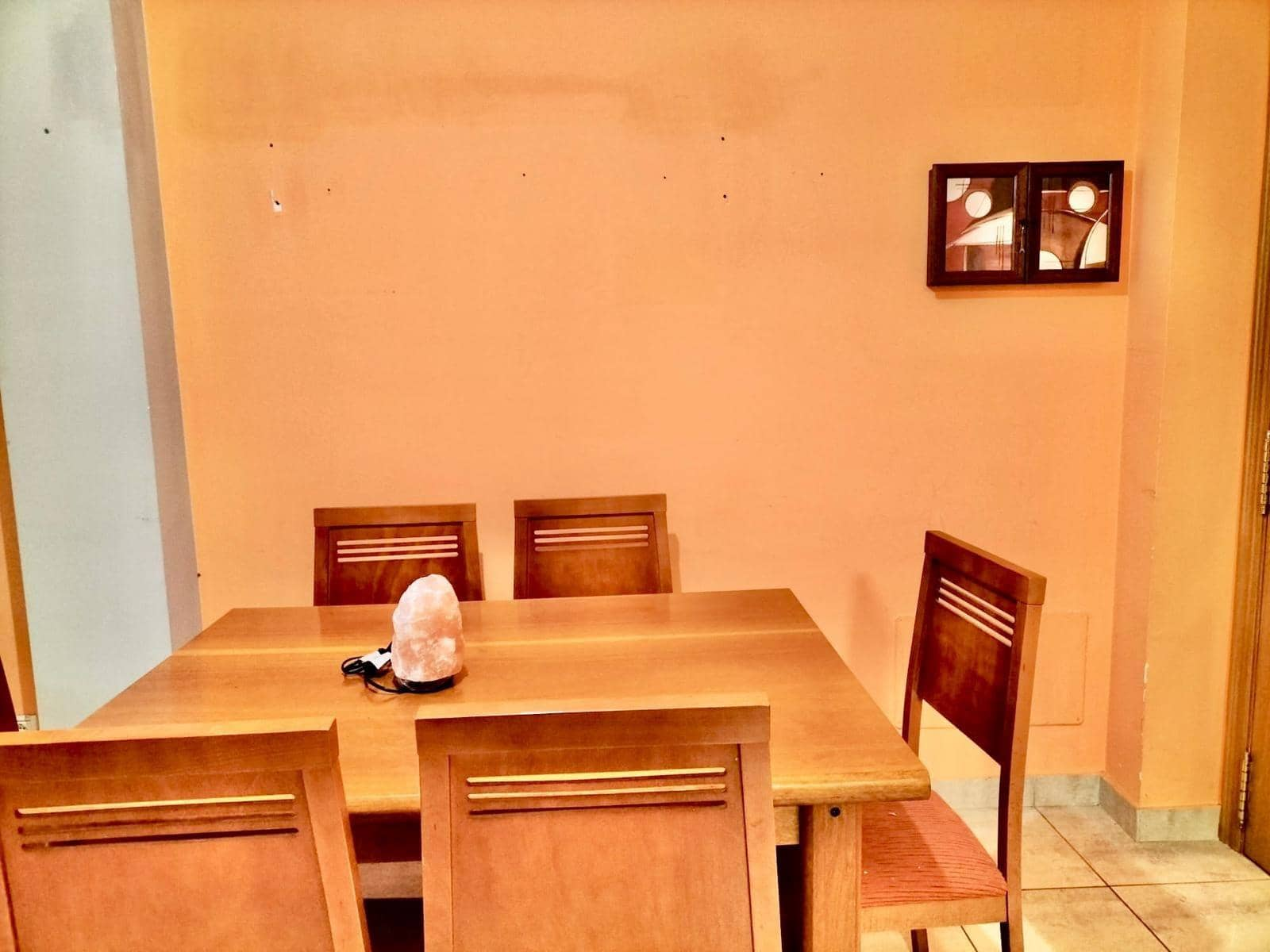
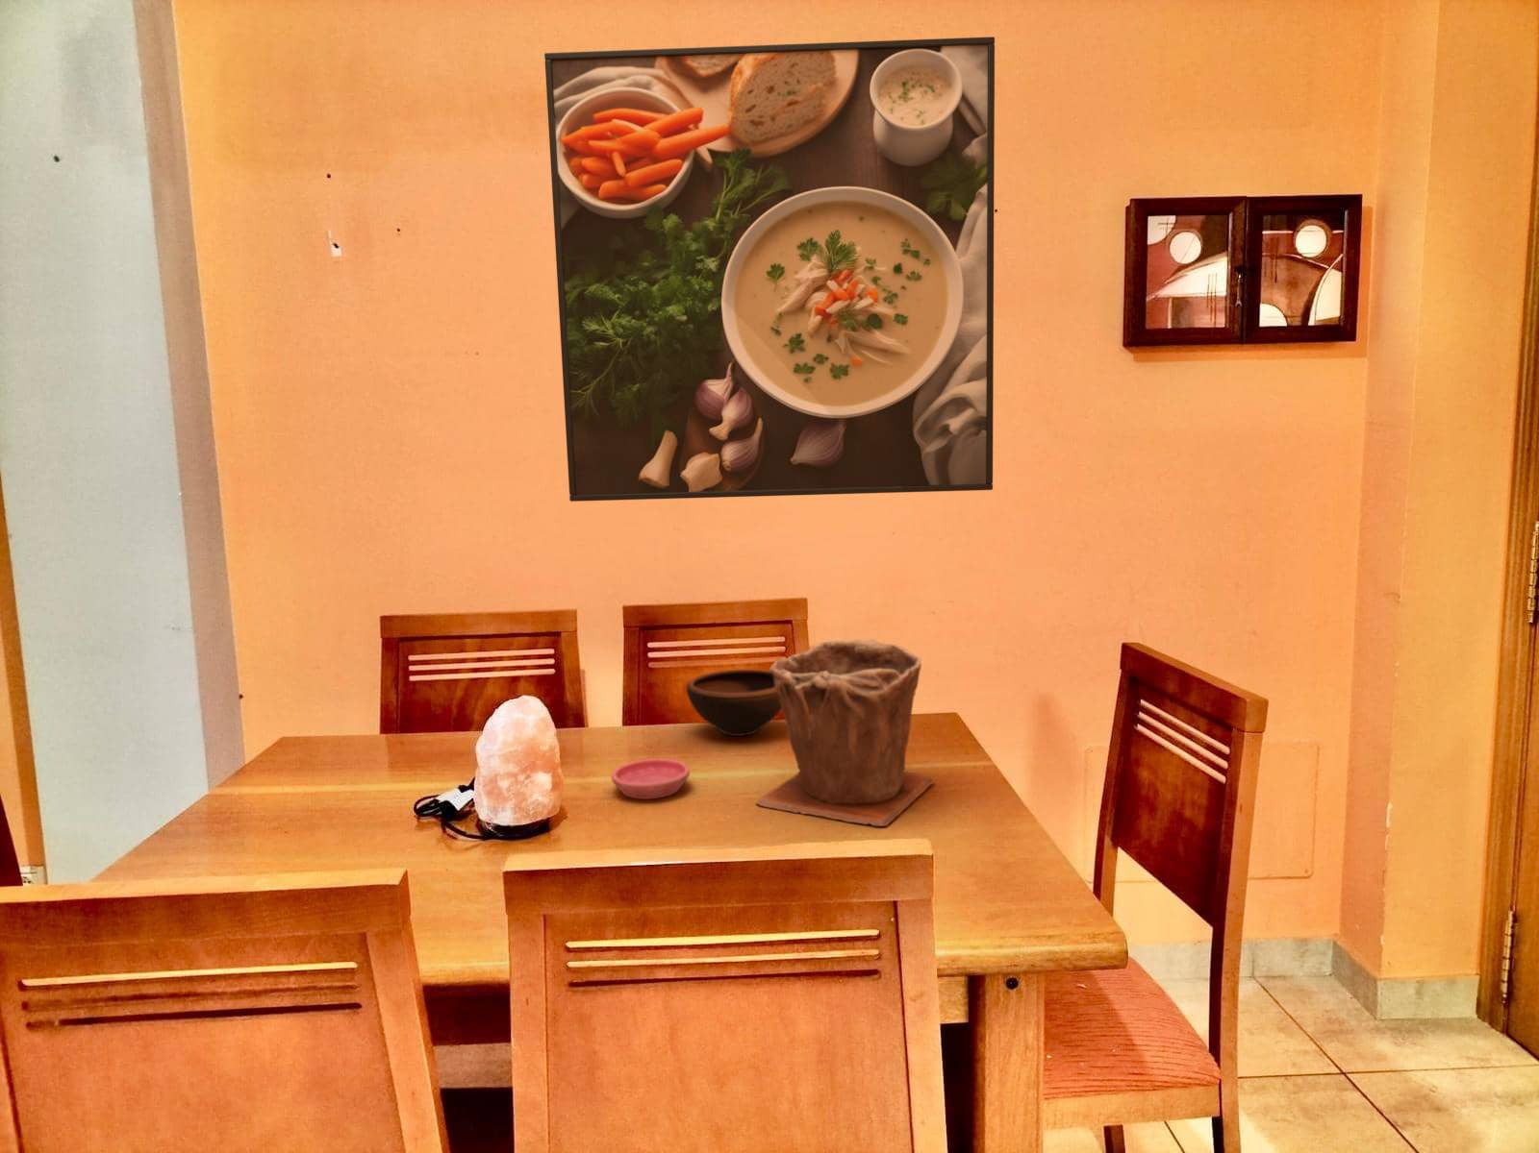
+ bowl [686,669,782,736]
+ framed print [543,35,996,503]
+ saucer [611,758,691,801]
+ plant pot [755,637,936,827]
